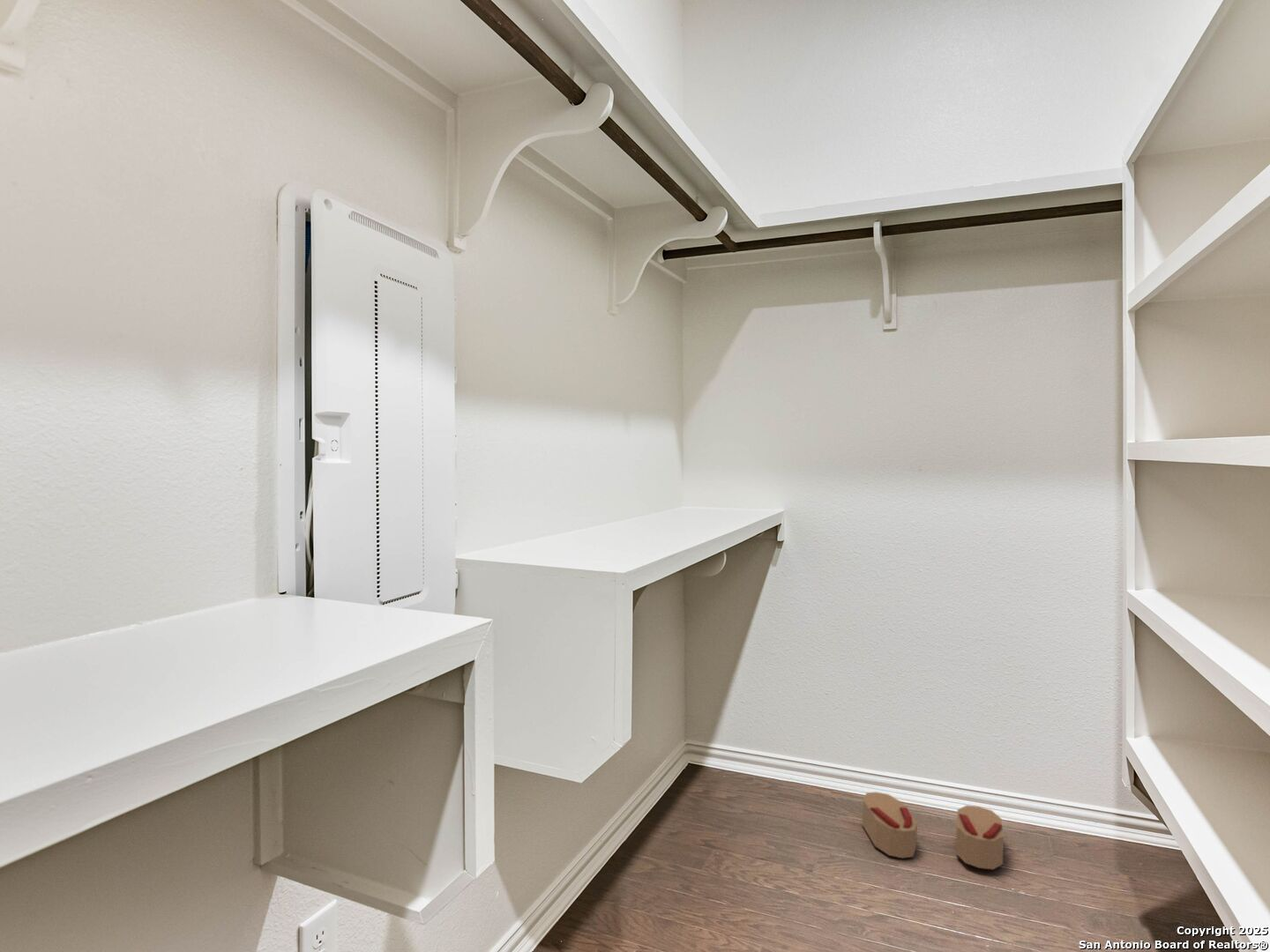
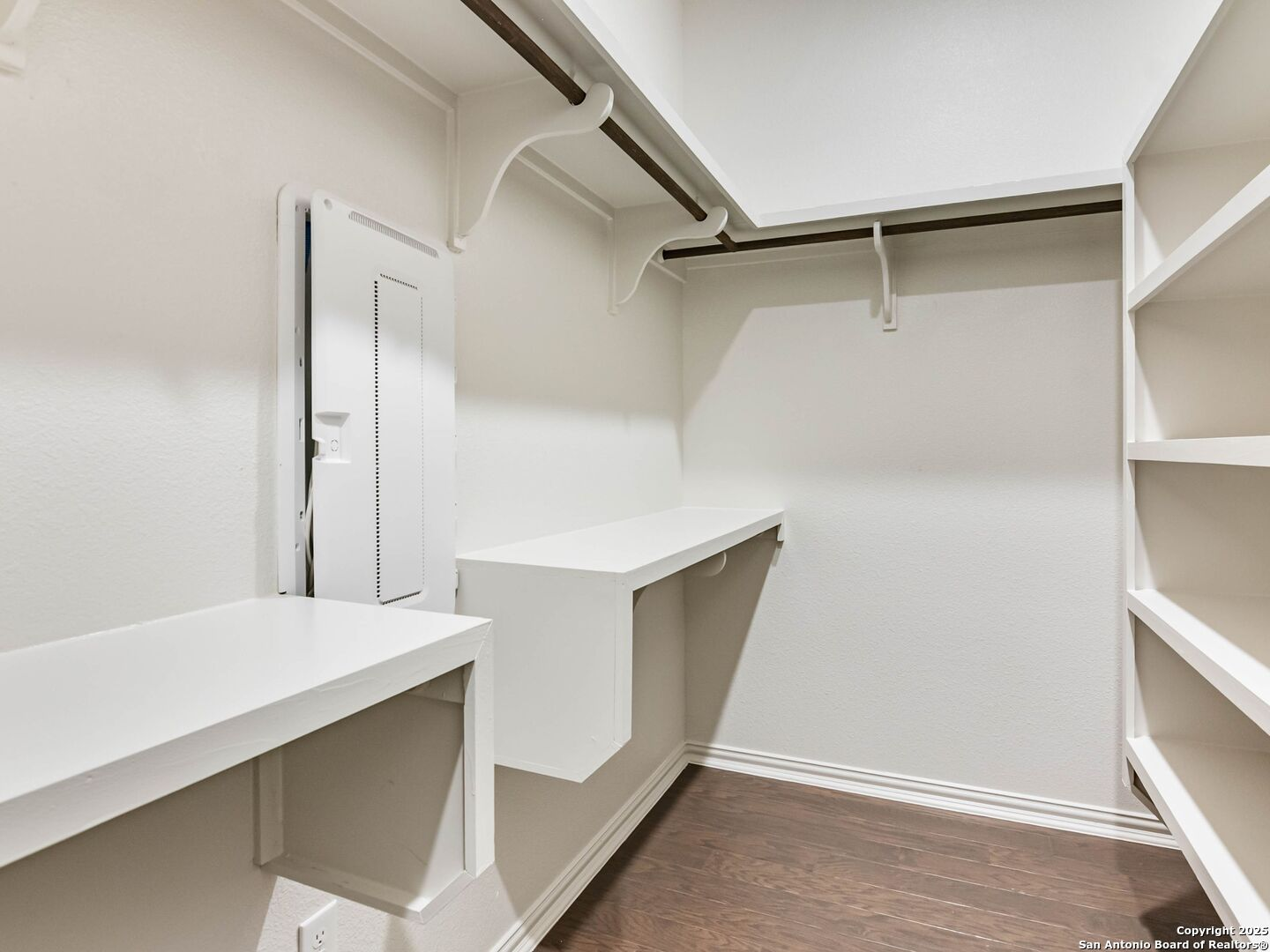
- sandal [861,791,1005,870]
